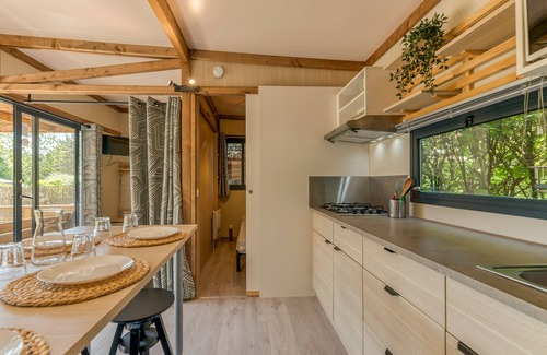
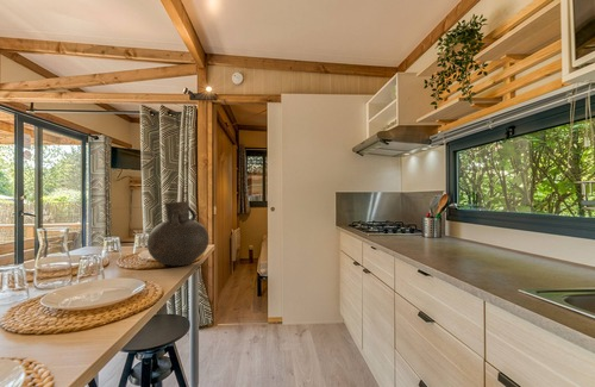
+ vase [146,200,209,267]
